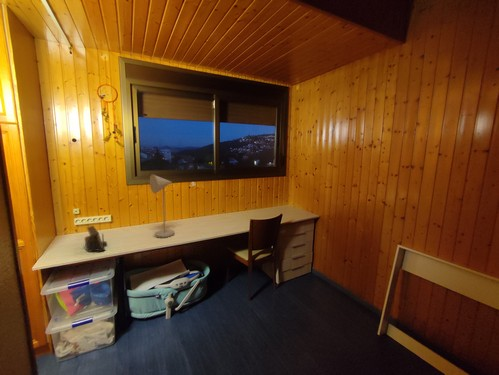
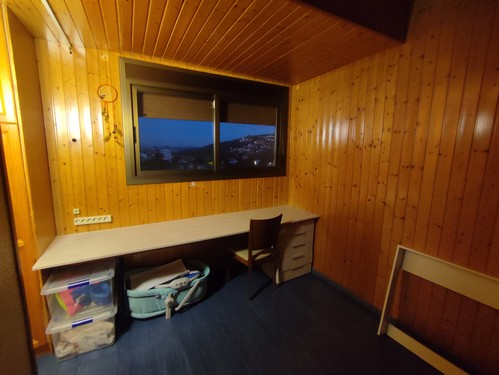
- speaker [84,225,108,253]
- desk lamp [149,173,175,239]
